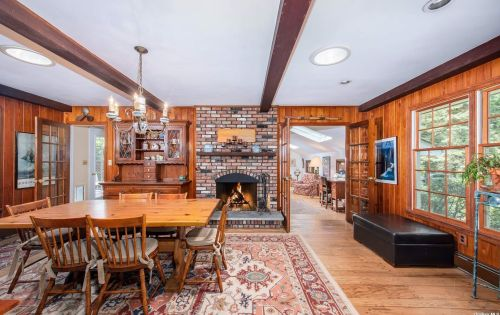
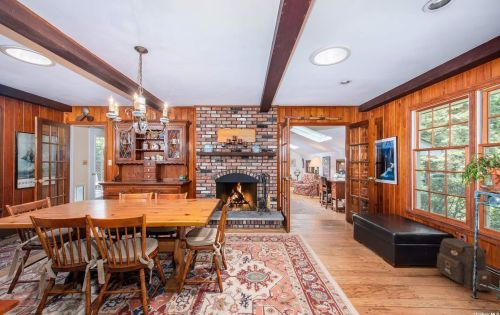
+ backpack [436,237,493,291]
